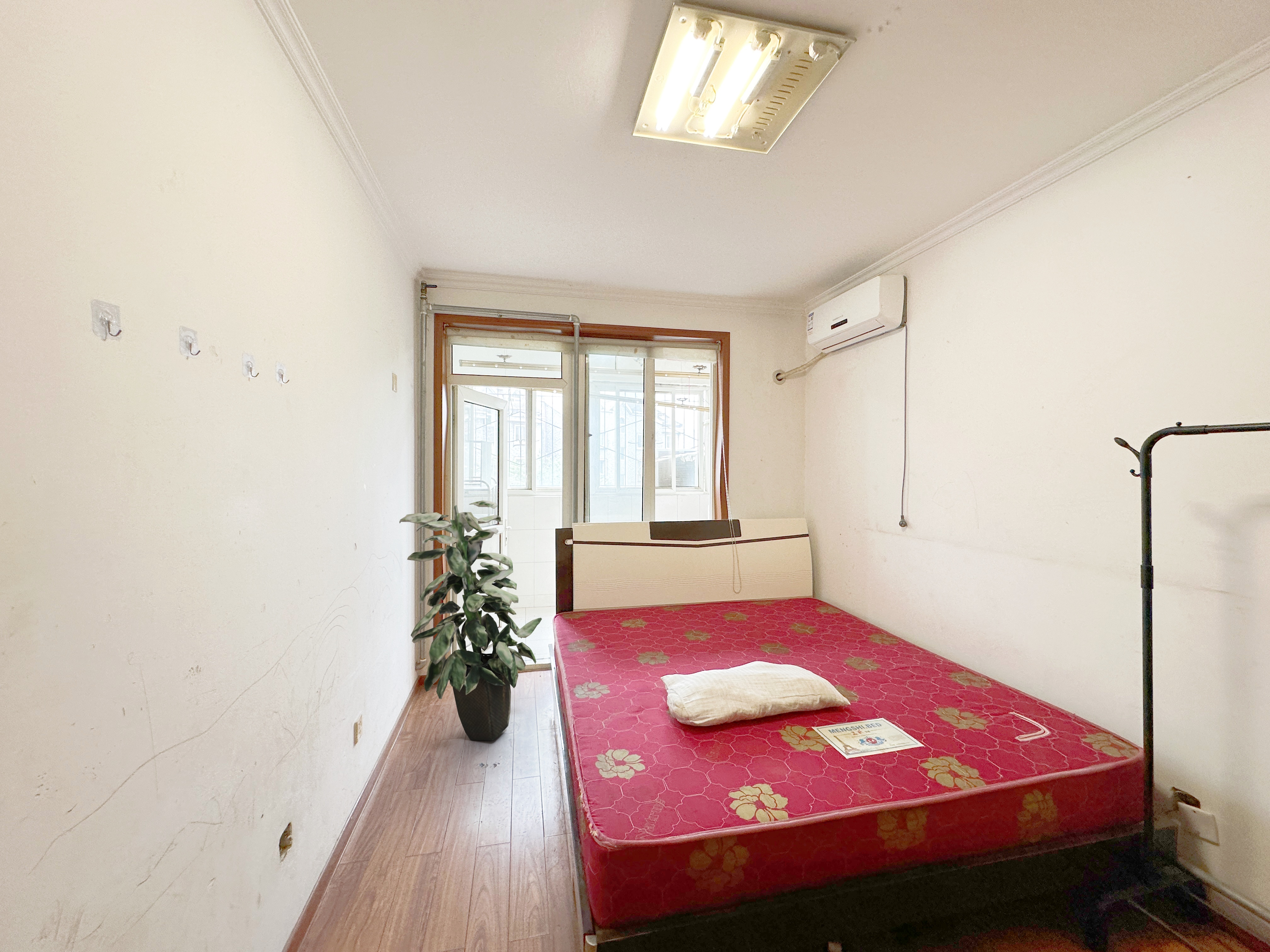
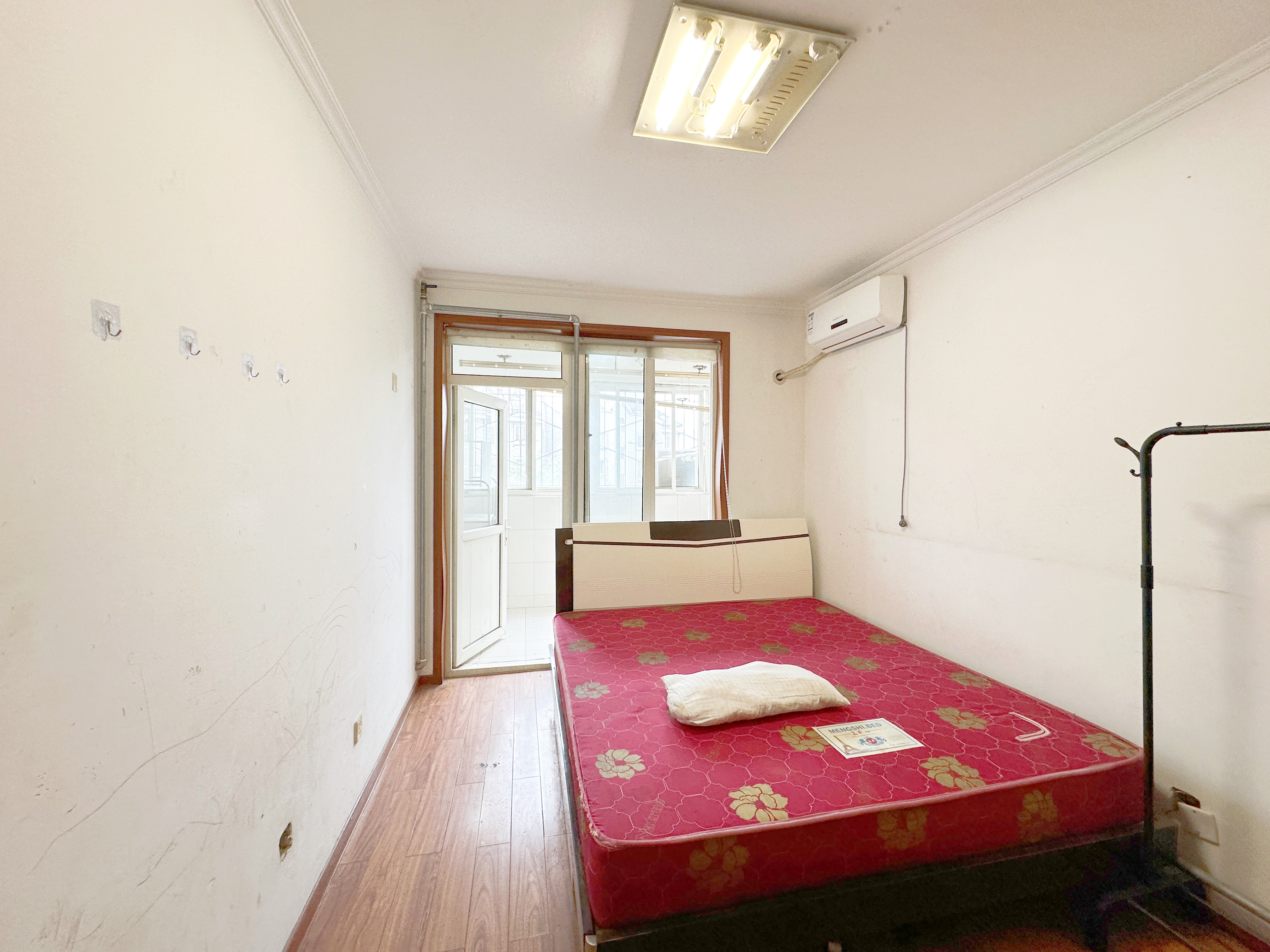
- indoor plant [399,500,542,740]
